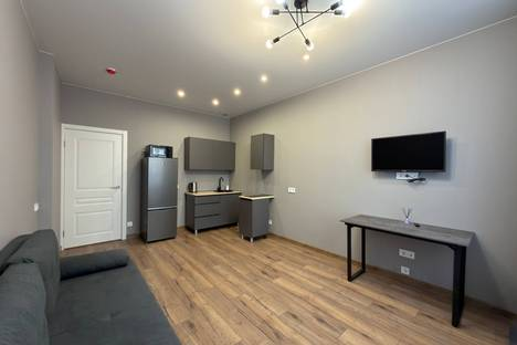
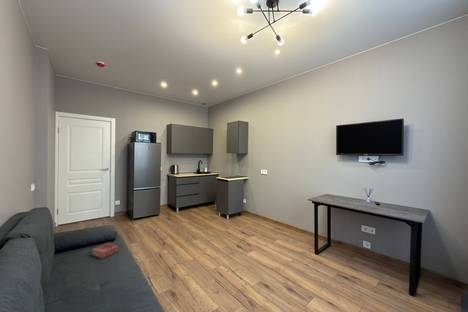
+ book [91,242,119,260]
